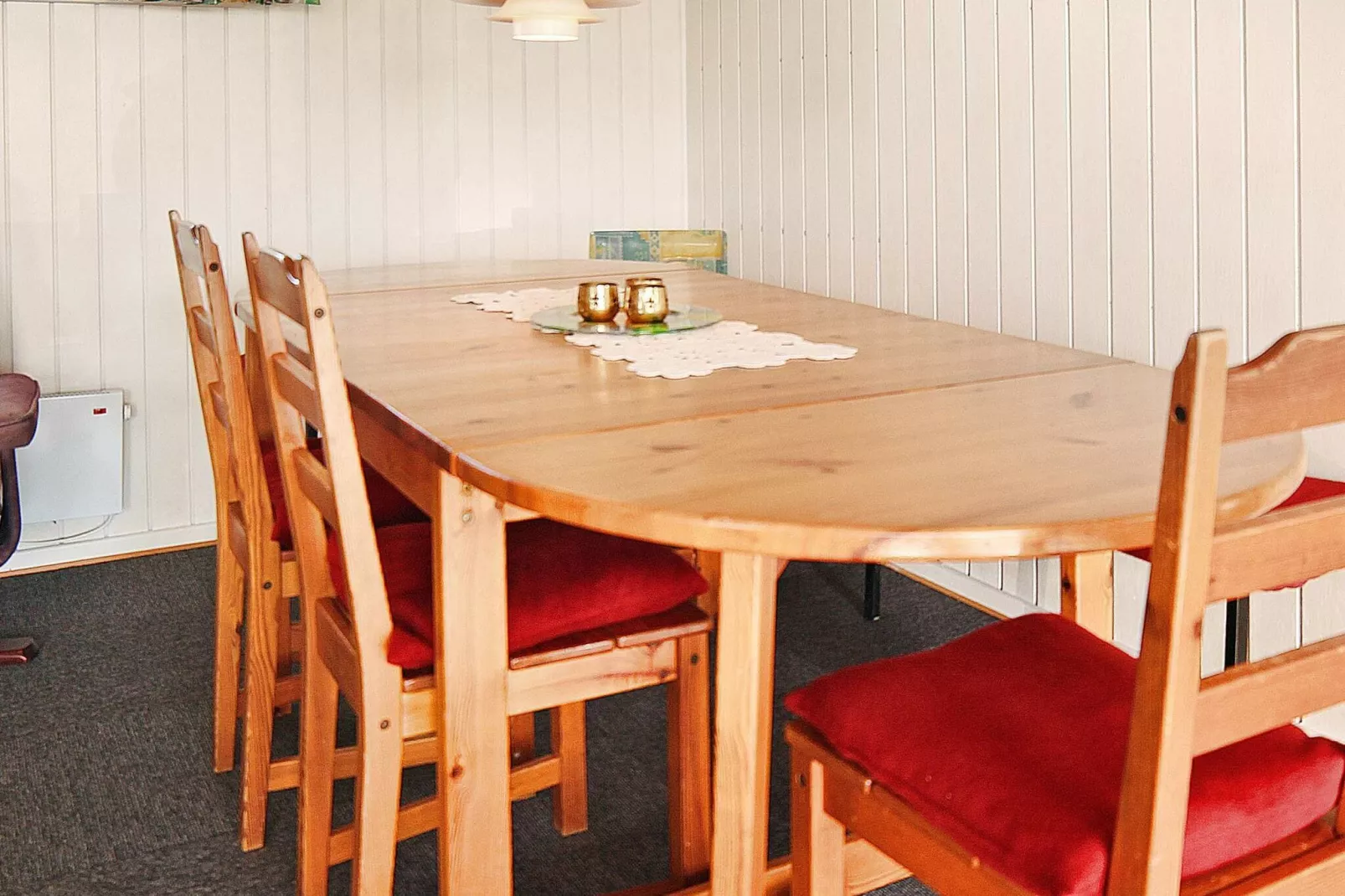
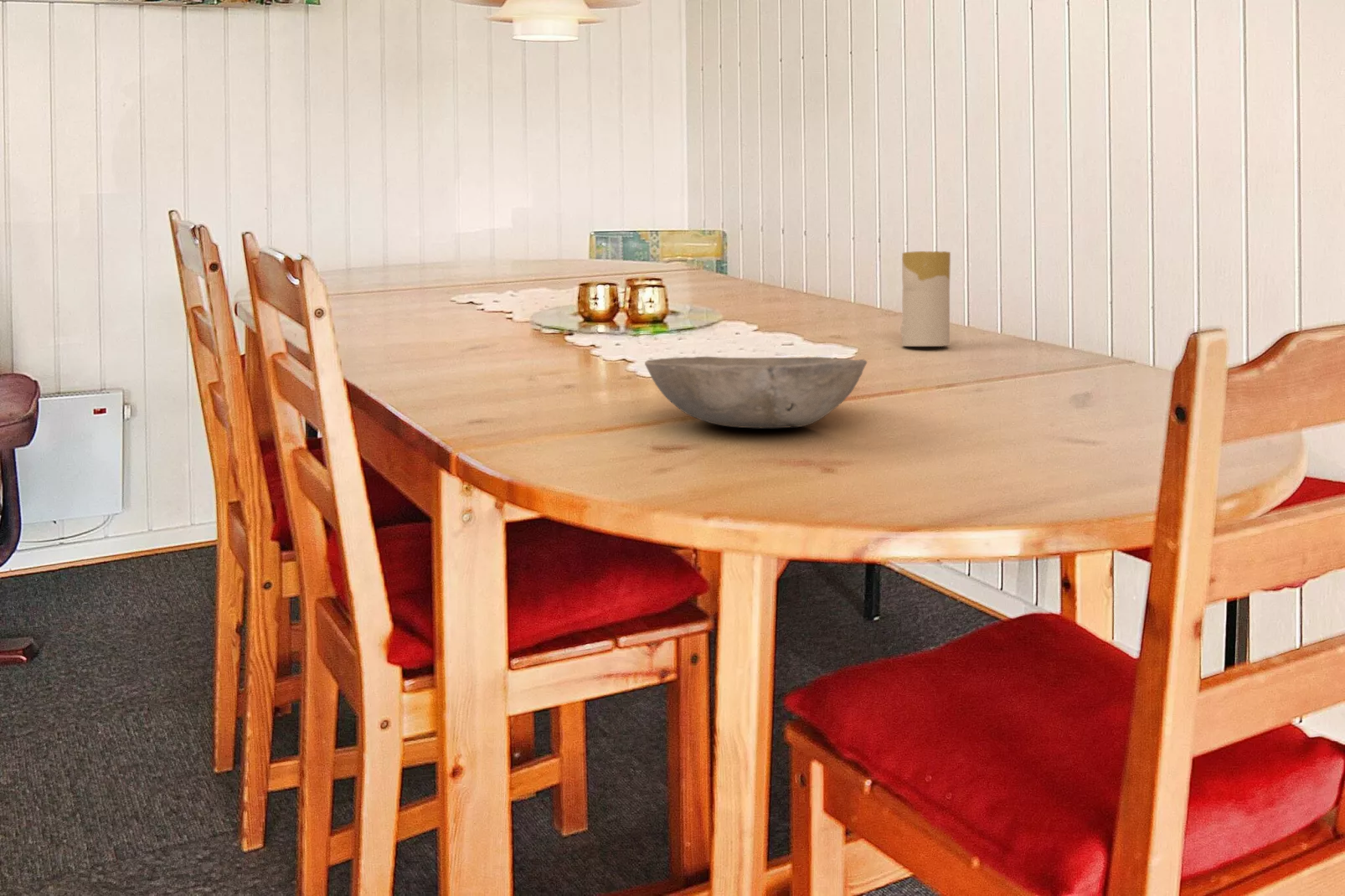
+ bowl [644,356,868,429]
+ candle [899,250,951,348]
